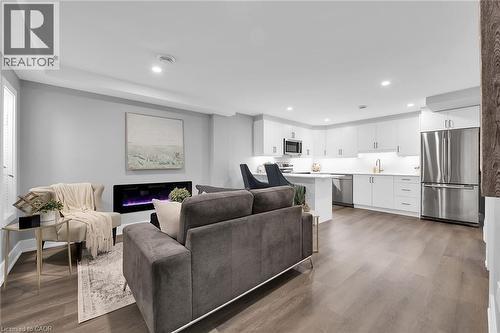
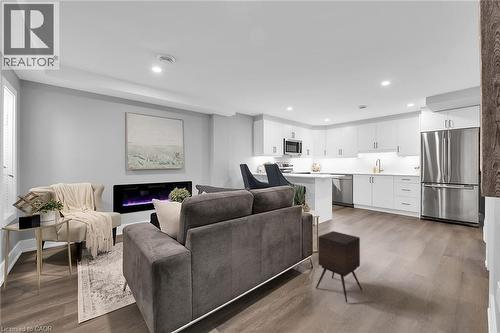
+ side table [315,230,363,304]
